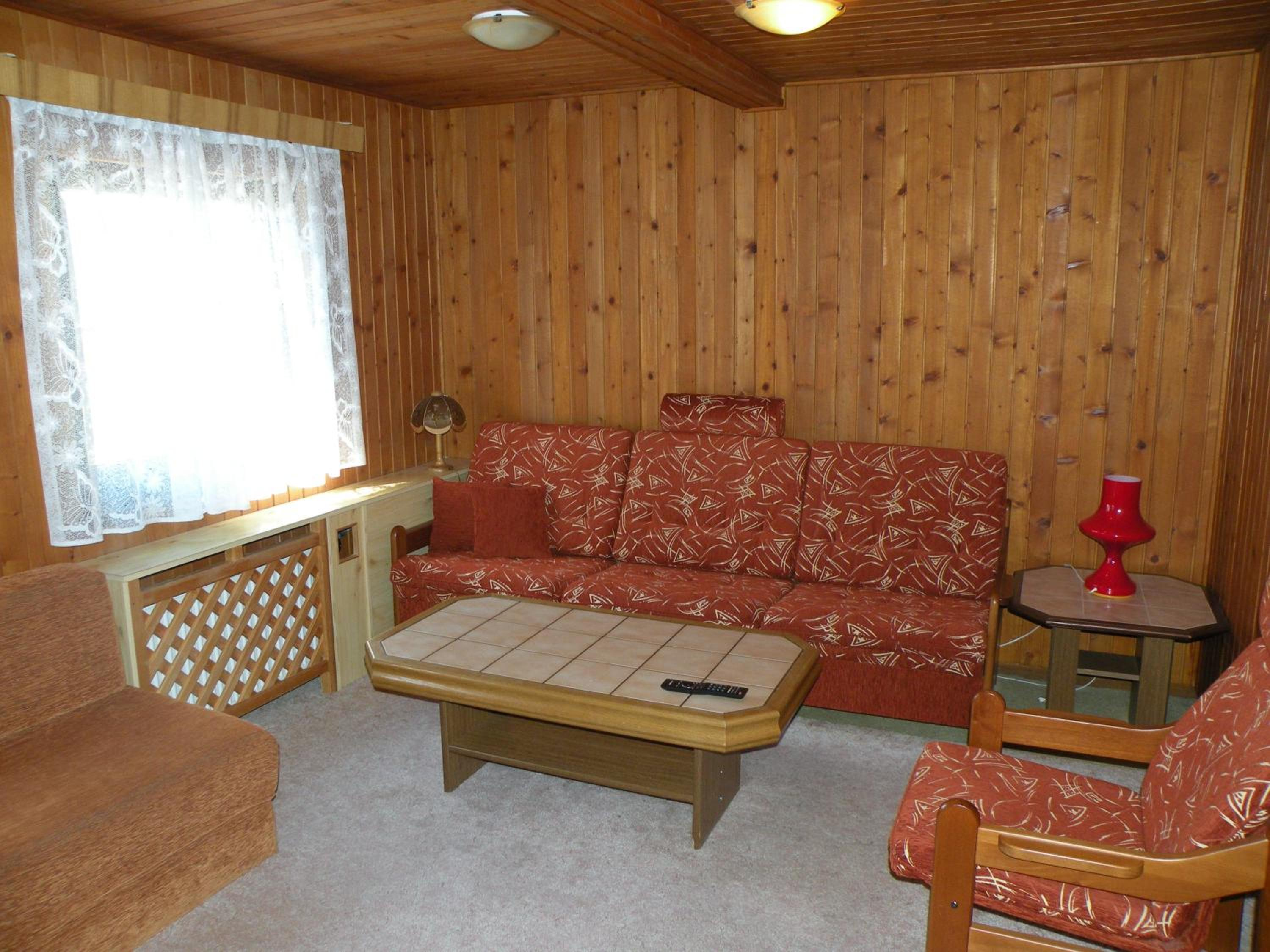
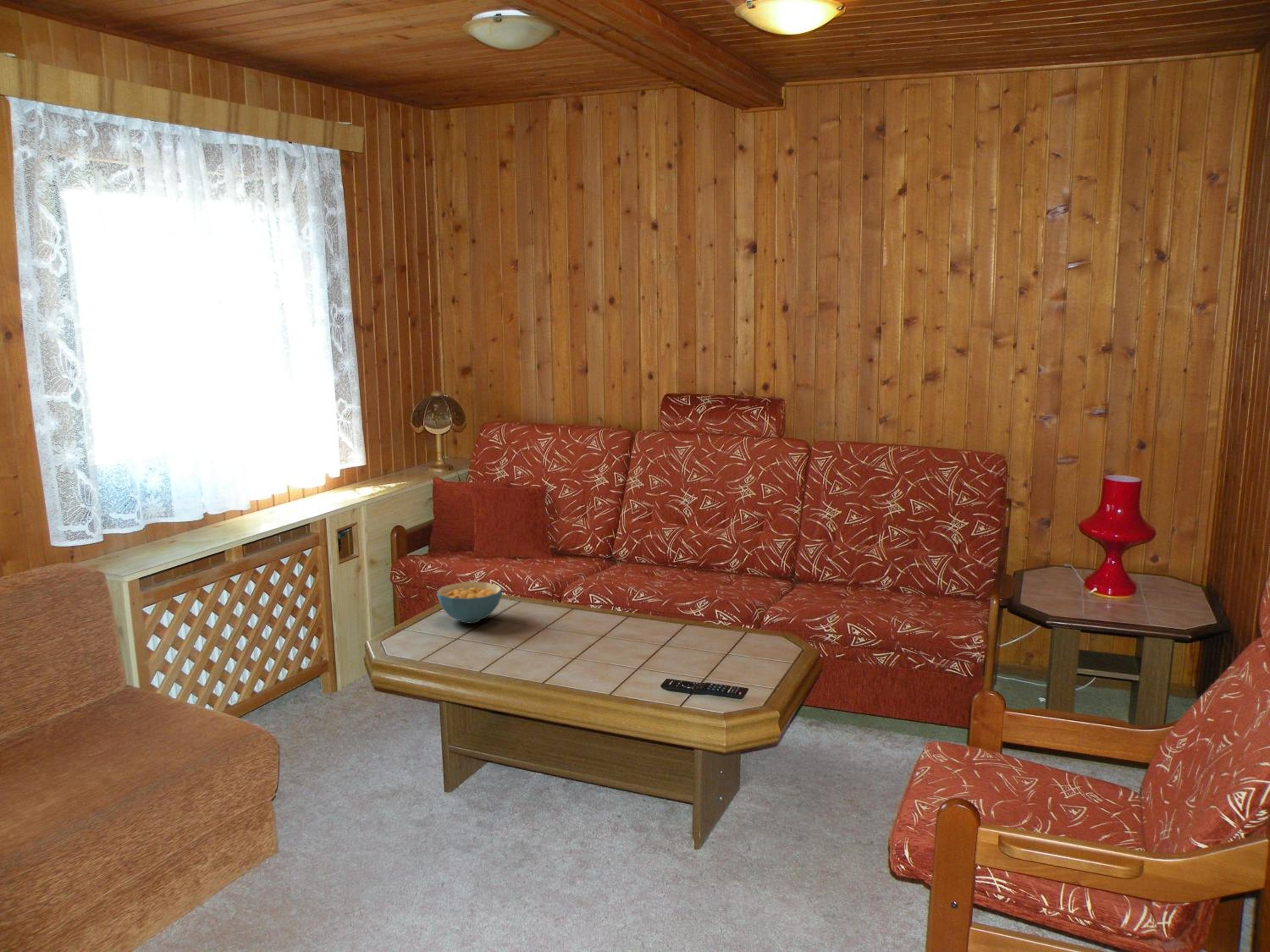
+ cereal bowl [436,581,502,624]
